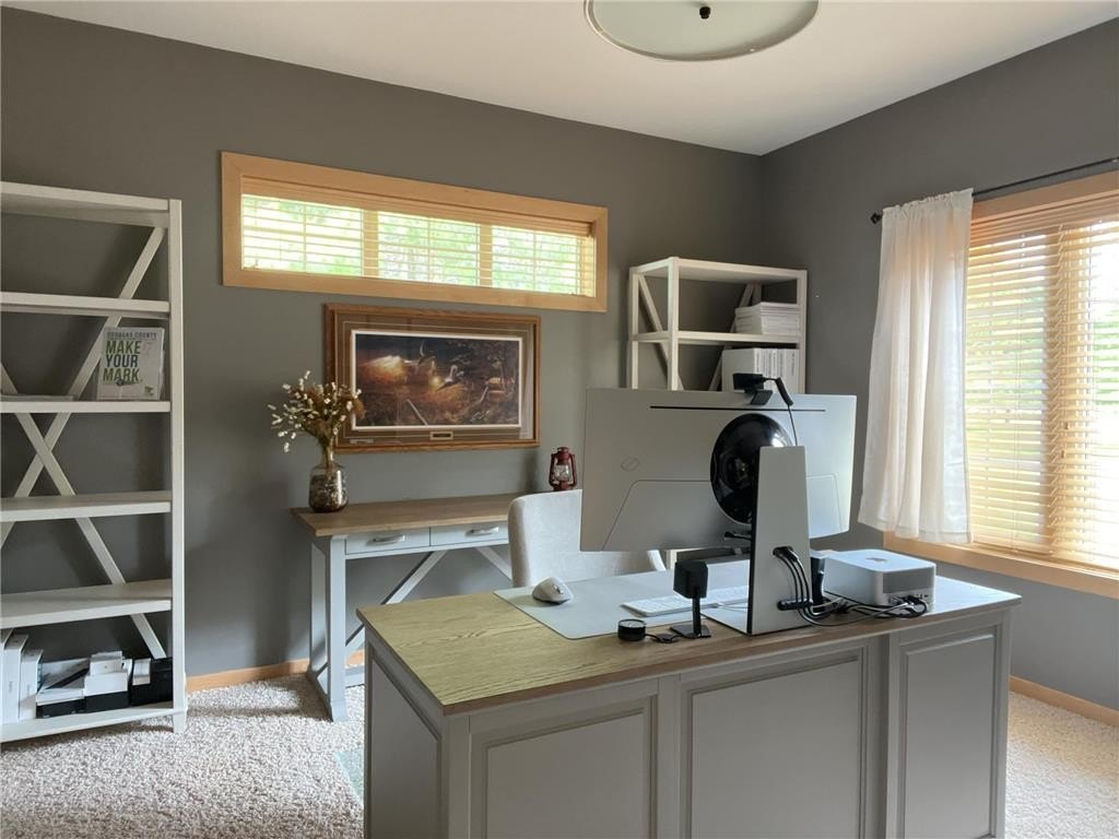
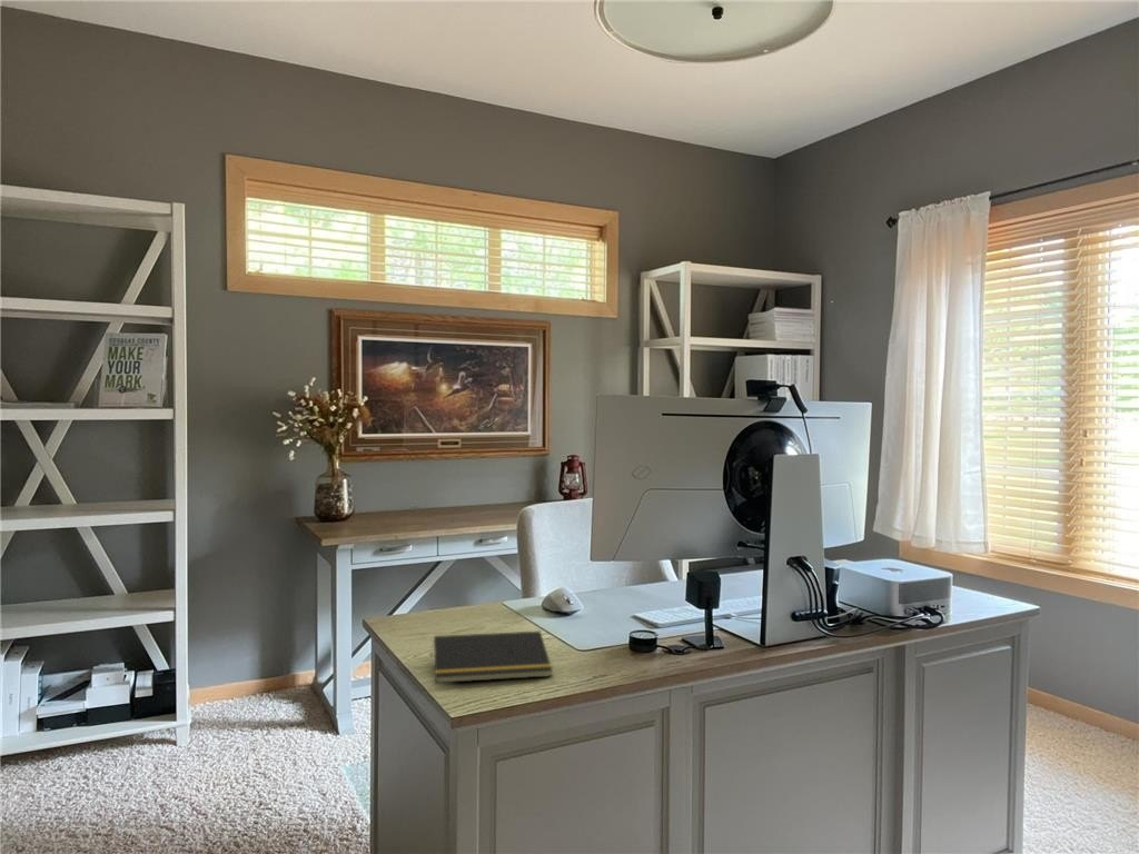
+ notepad [429,630,554,684]
